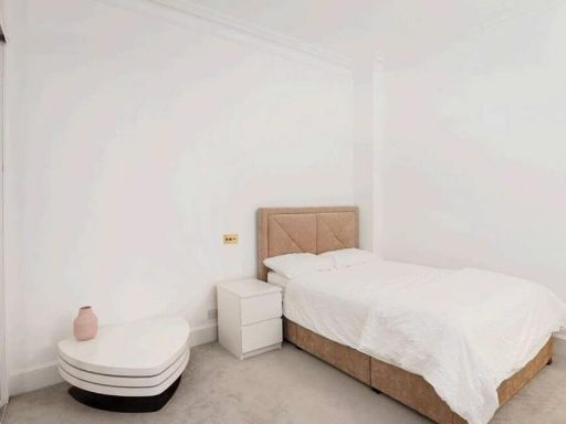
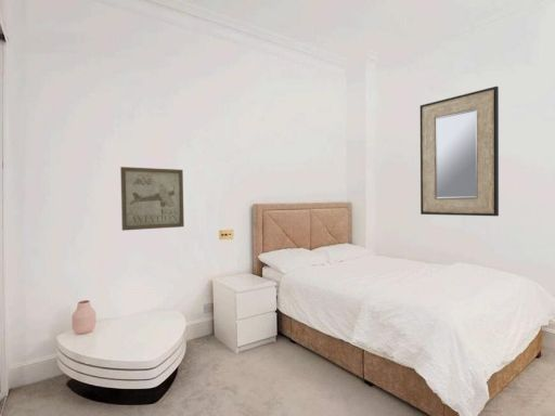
+ wall art [119,166,185,232]
+ home mirror [420,86,500,217]
